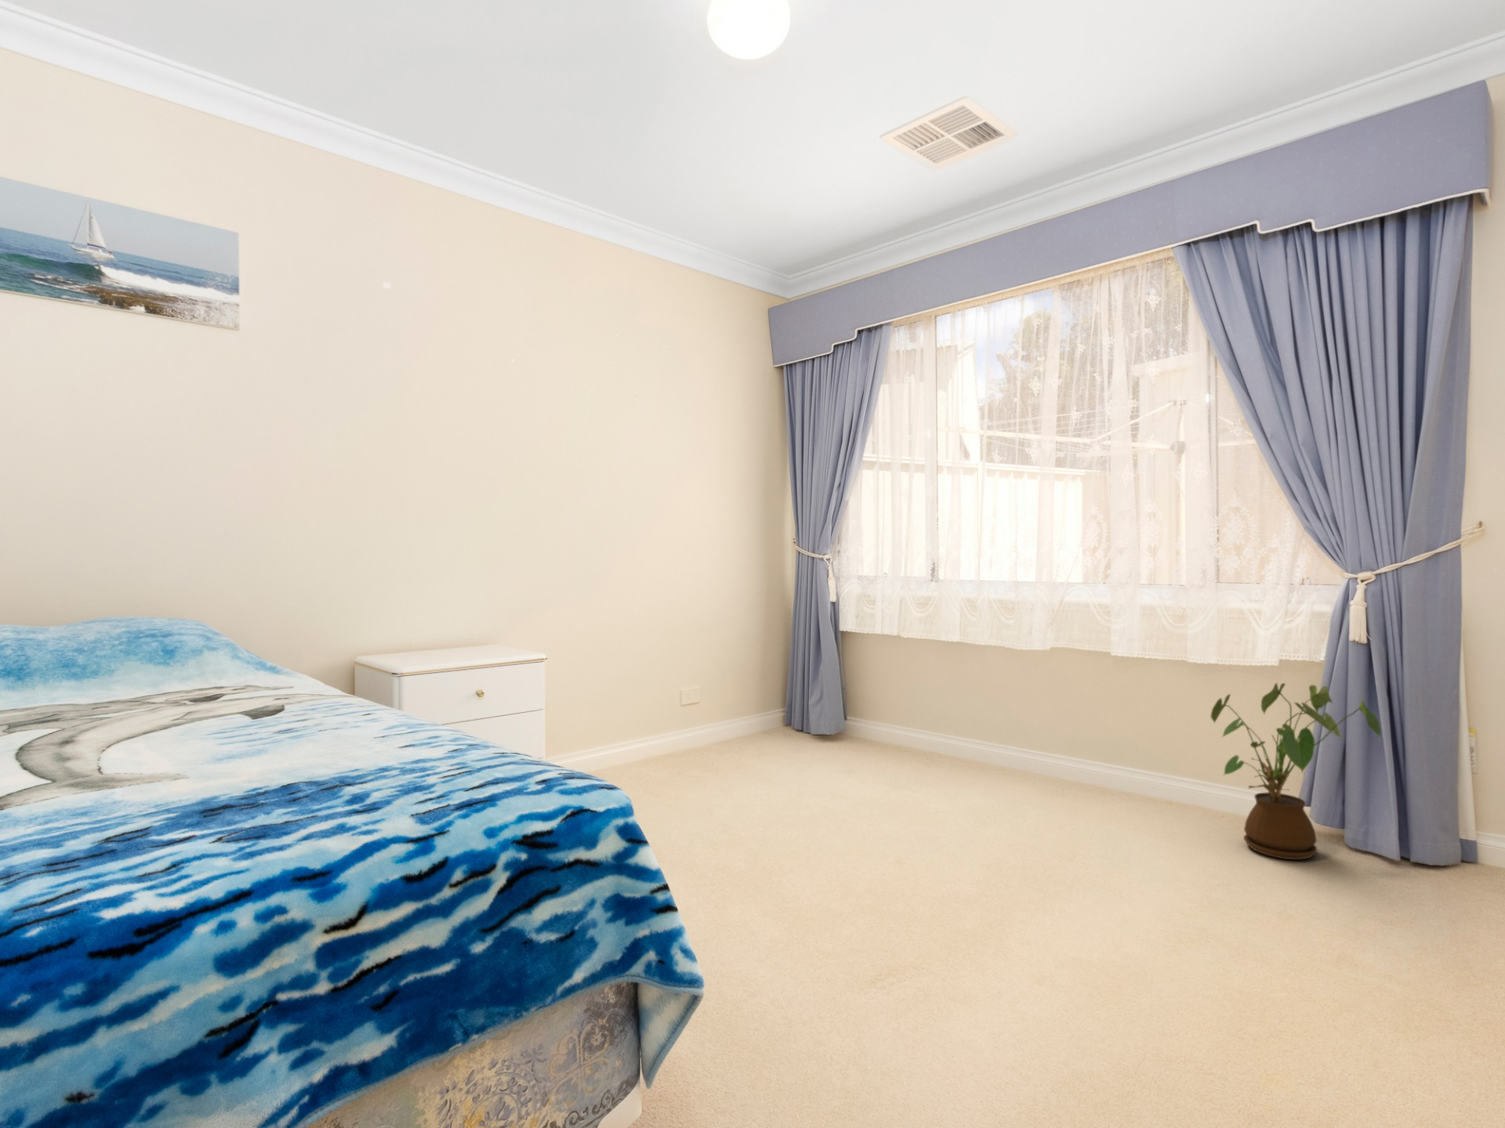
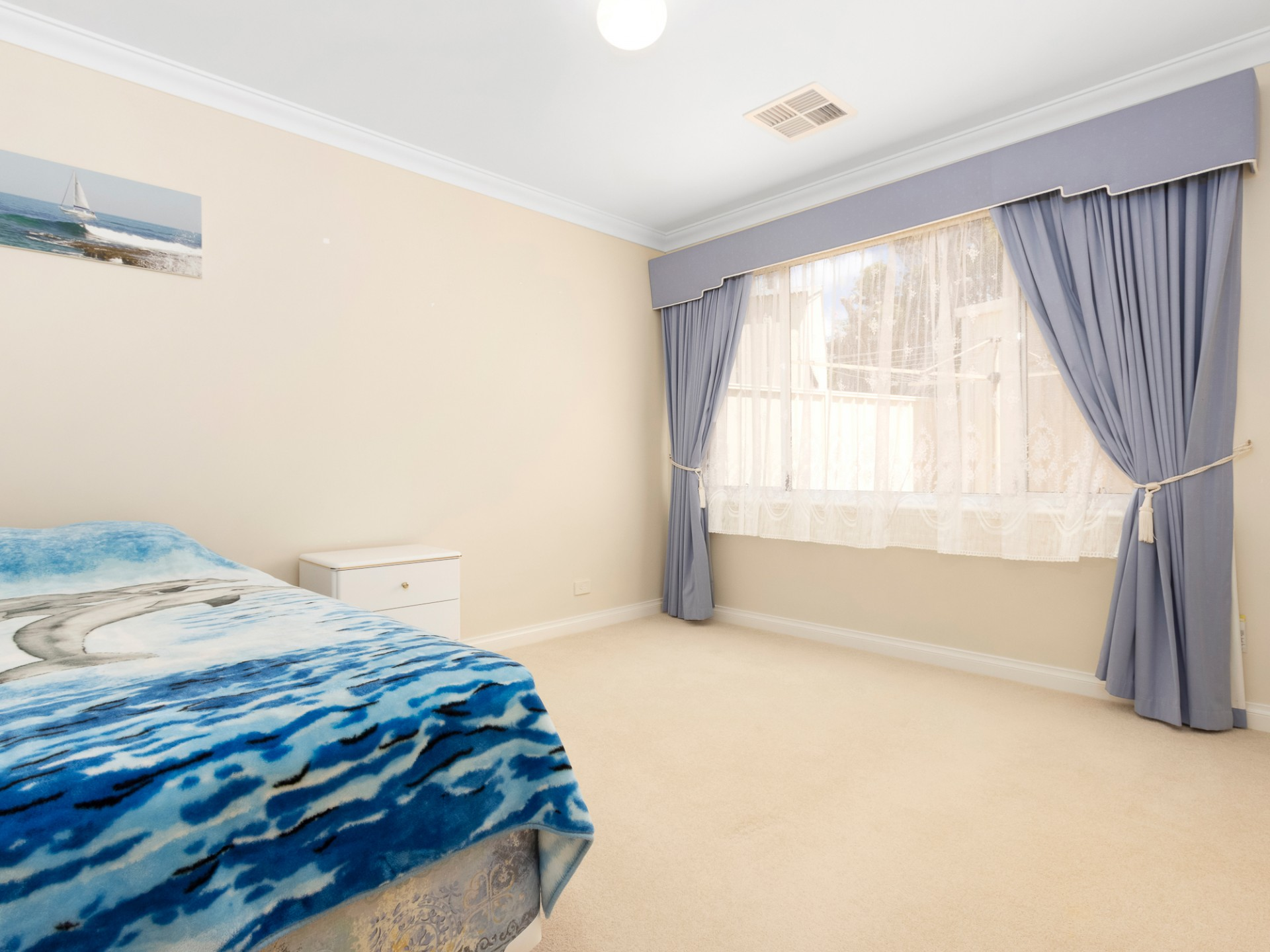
- house plant [1210,682,1382,861]
